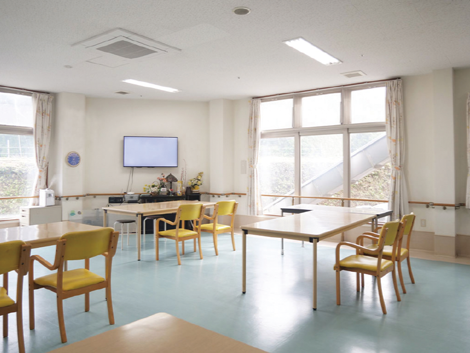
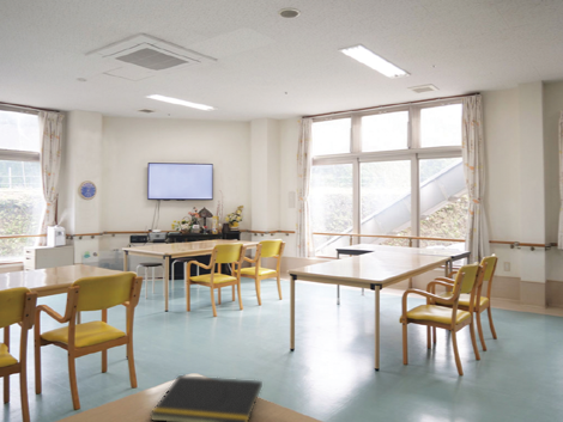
+ notepad [149,374,264,422]
